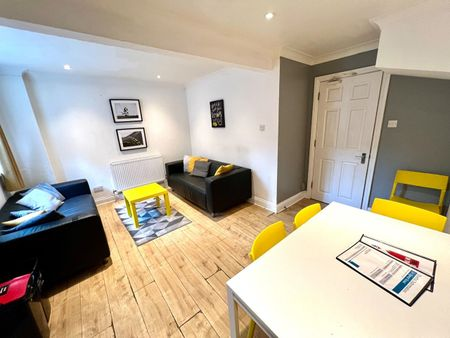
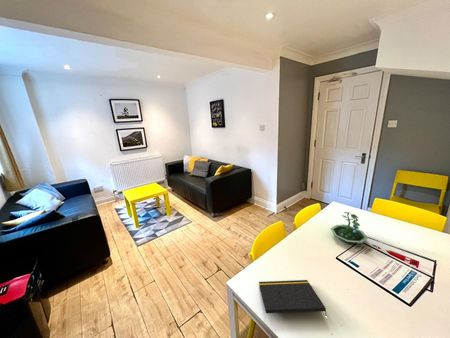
+ notepad [258,279,327,315]
+ terrarium [330,211,369,245]
